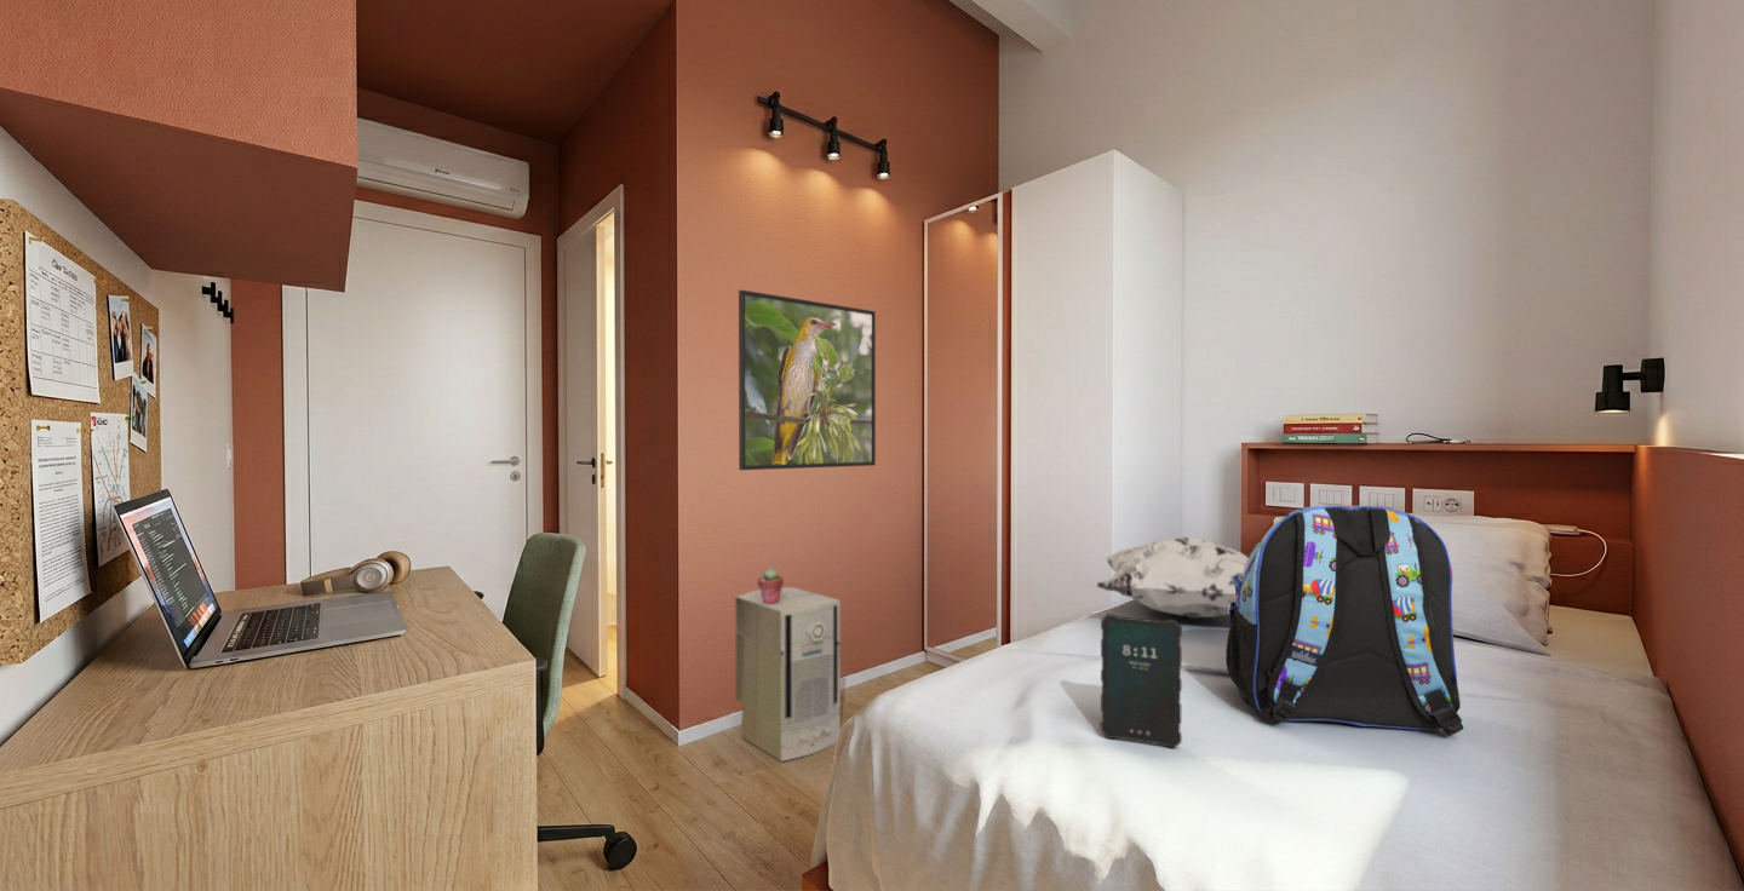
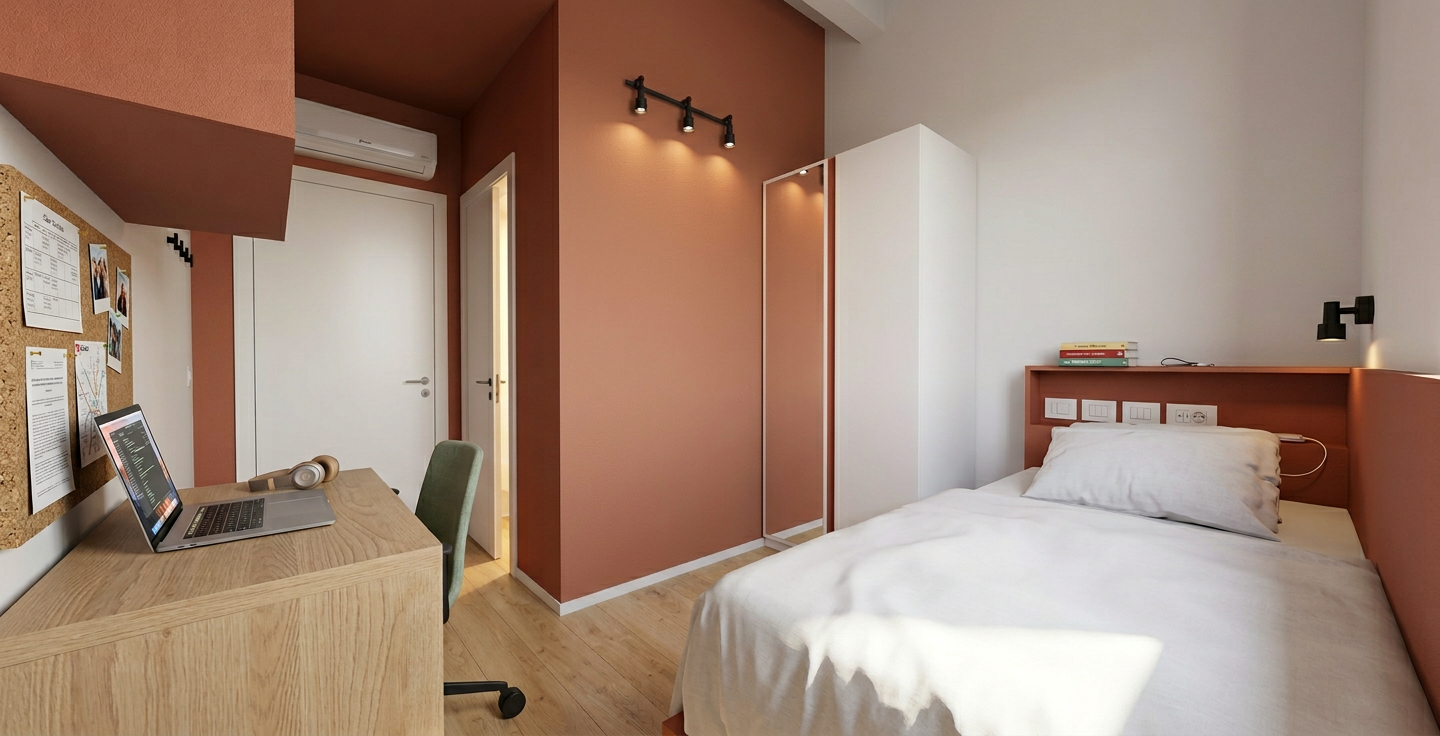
- air purifier [734,586,842,763]
- backpack [1224,504,1464,737]
- tablet [1100,613,1183,749]
- decorative pillow [1096,535,1250,620]
- potted succulent [756,567,785,604]
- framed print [738,288,877,471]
